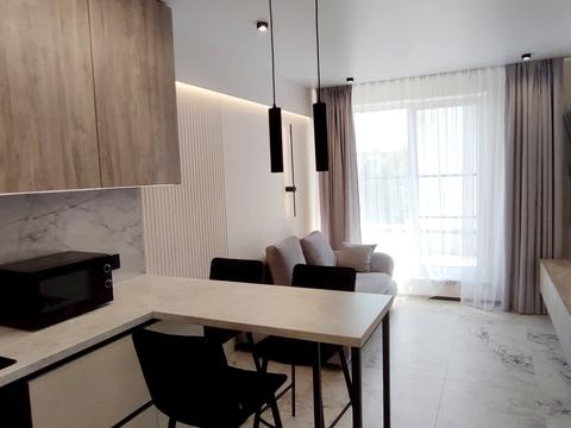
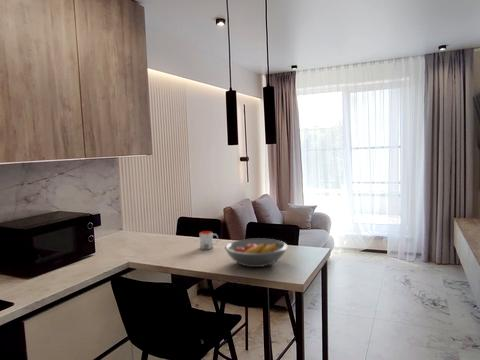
+ fruit bowl [224,237,288,268]
+ mug [199,230,219,250]
